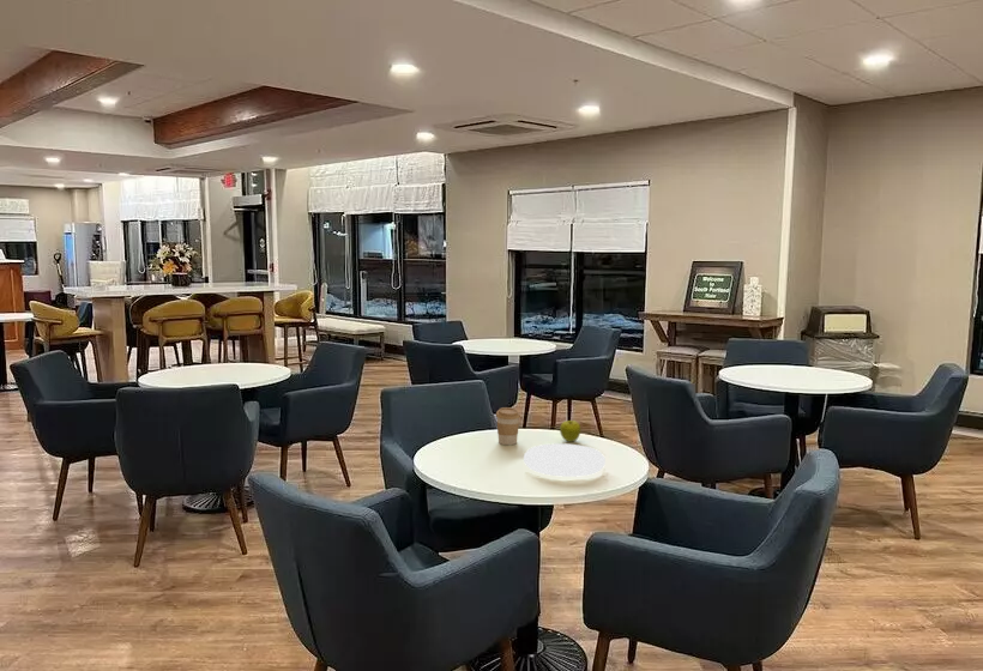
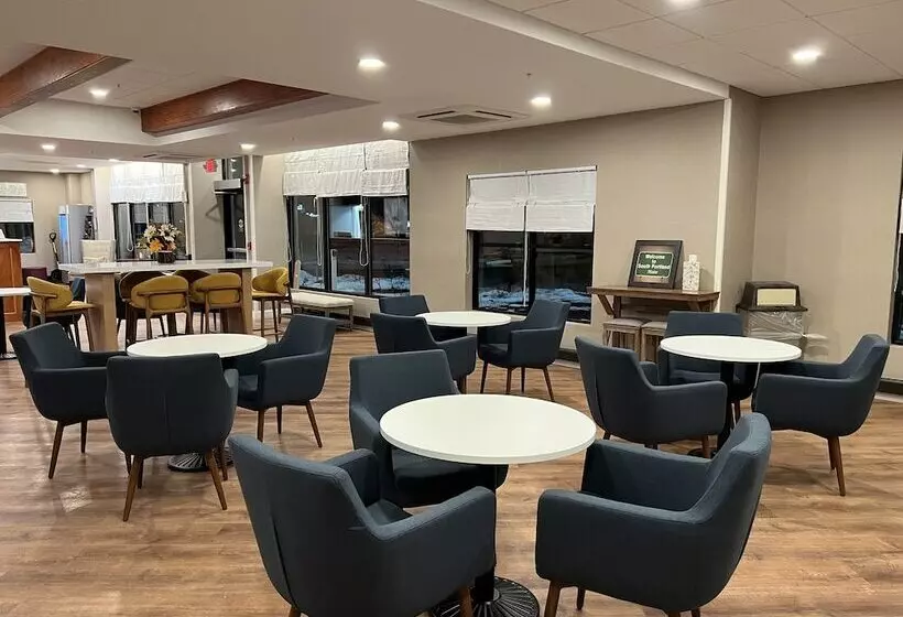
- fruit [559,419,581,443]
- coffee cup [495,406,521,446]
- plate [523,442,607,478]
